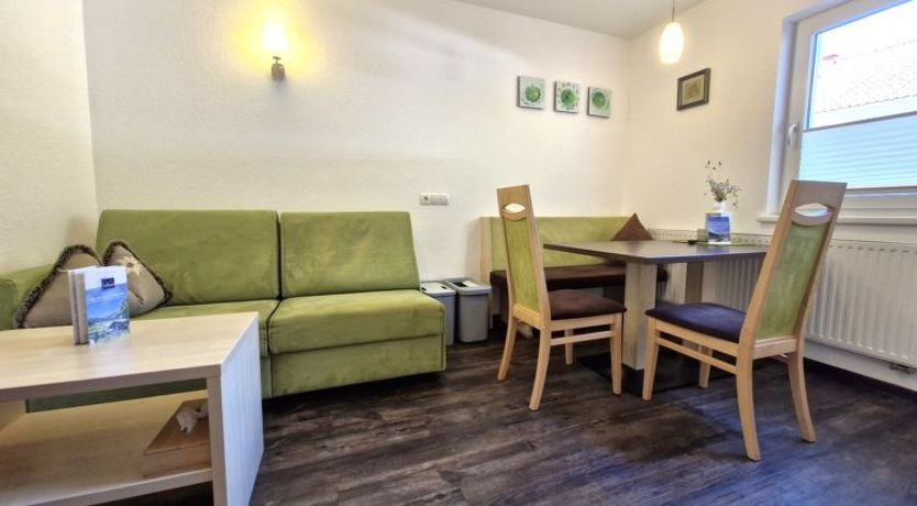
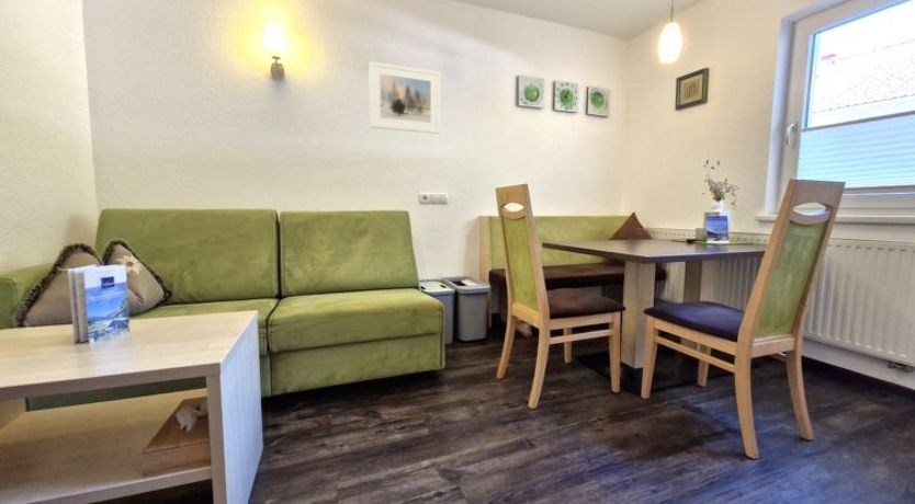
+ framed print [368,60,441,135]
